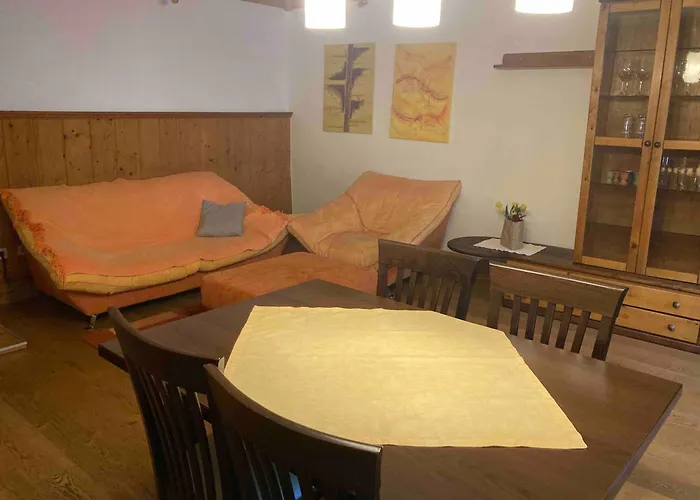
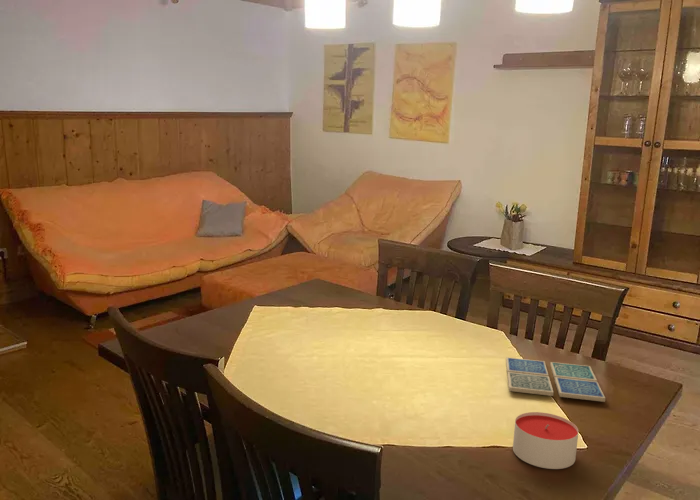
+ drink coaster [505,356,606,403]
+ candle [512,411,579,470]
